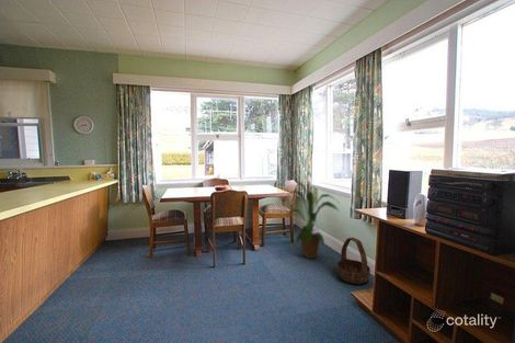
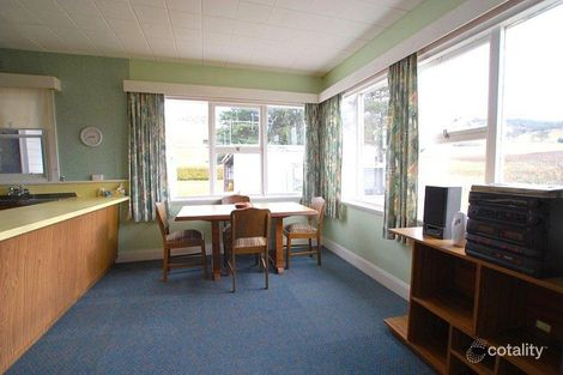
- basket [336,237,371,285]
- house plant [285,179,340,260]
